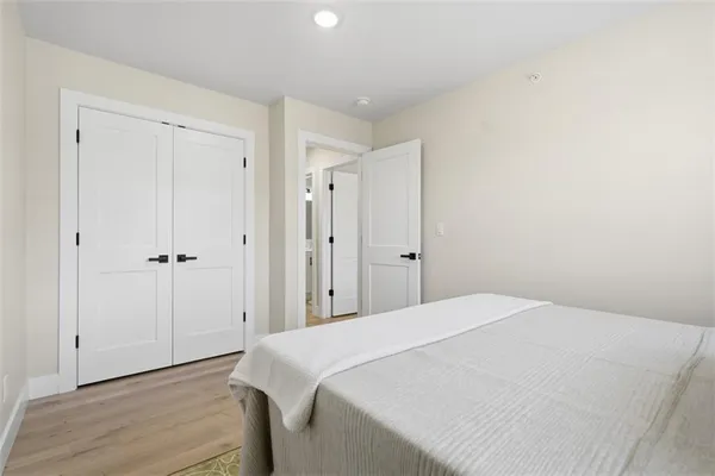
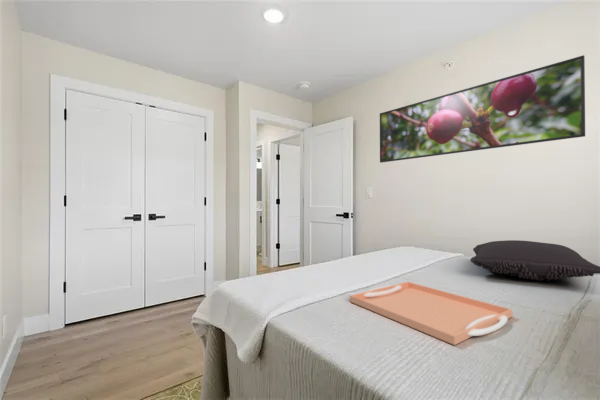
+ pillow [469,239,600,282]
+ serving tray [349,281,514,346]
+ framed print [379,54,586,164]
